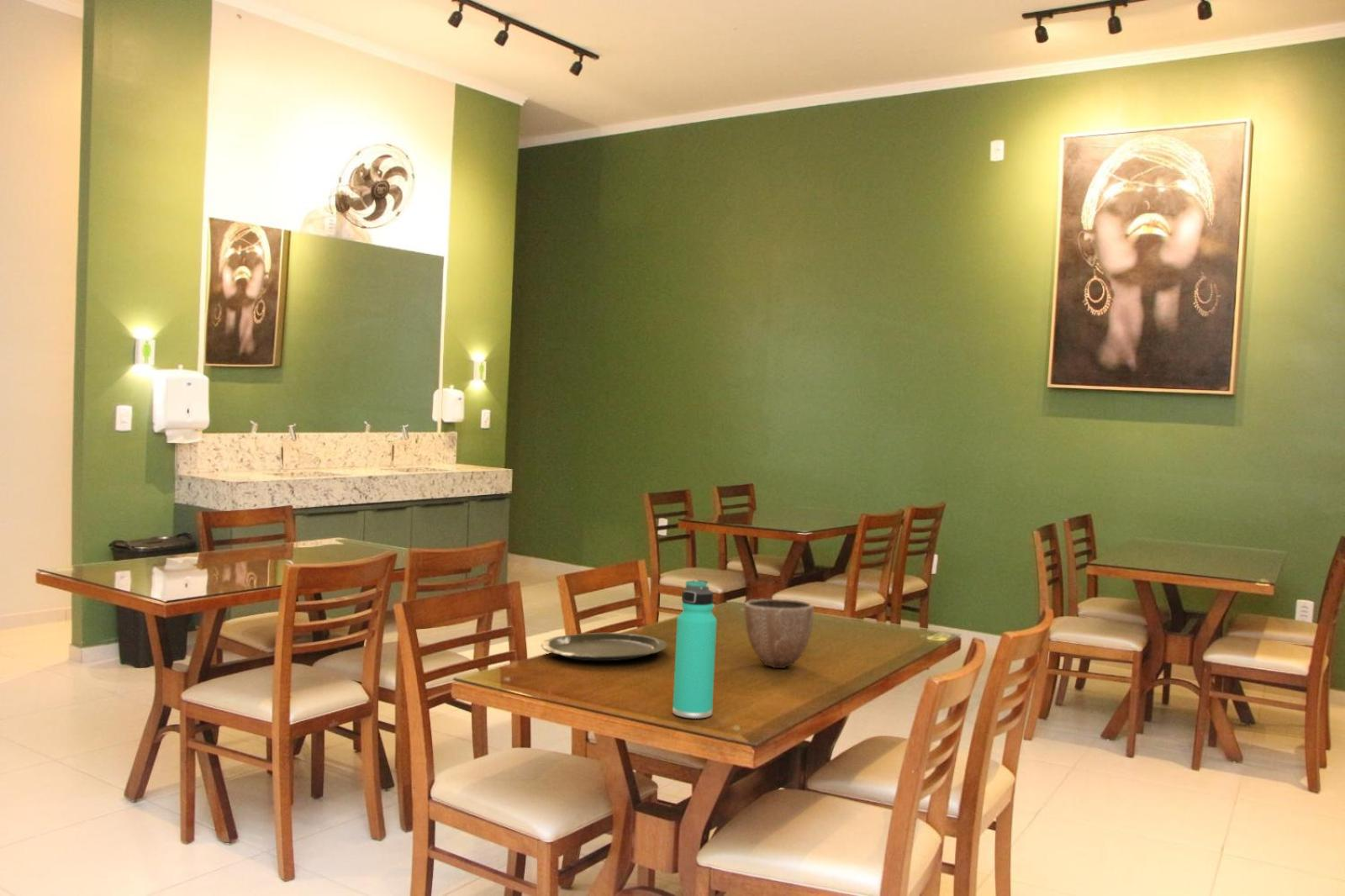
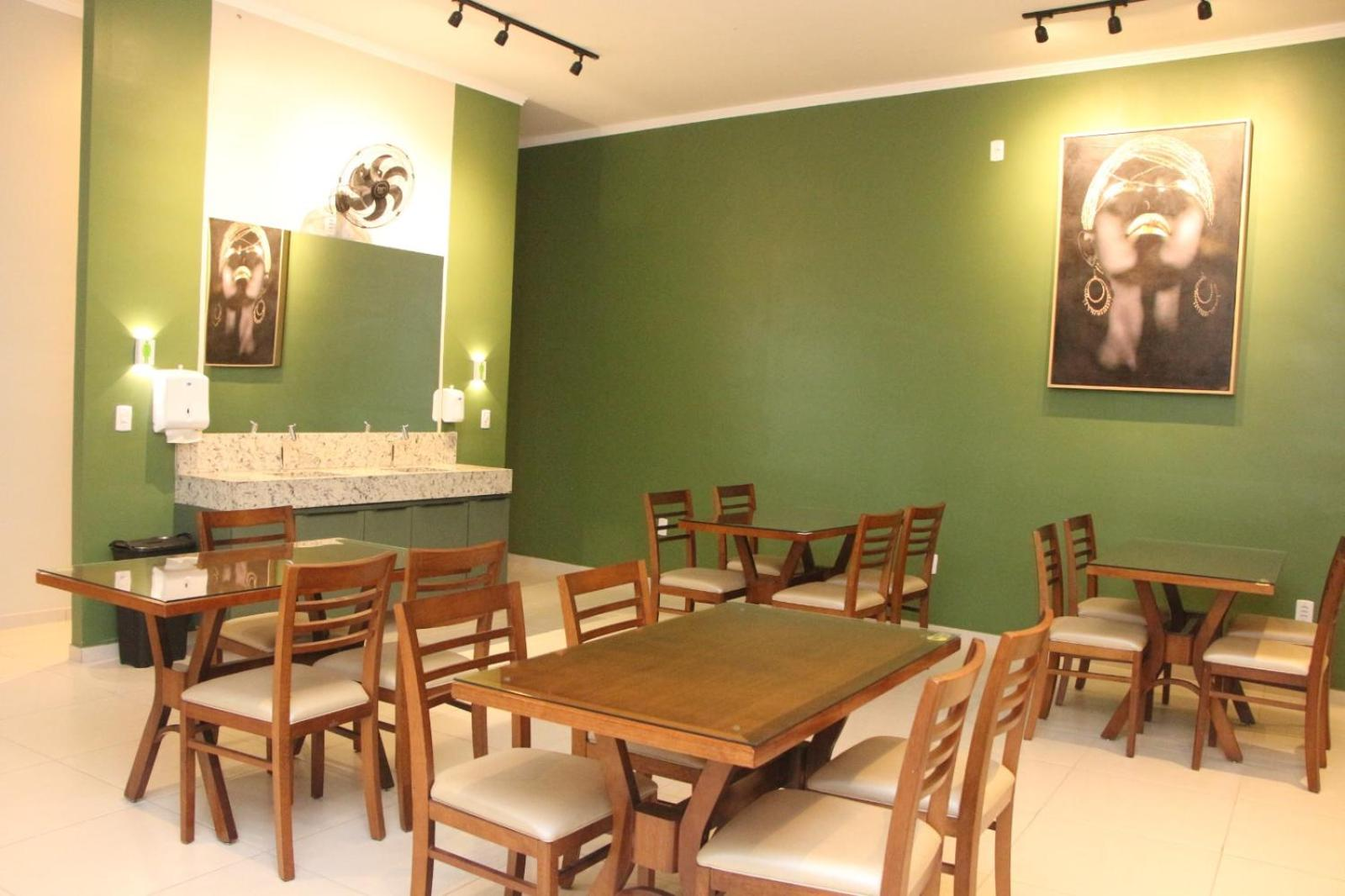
- thermos bottle [672,579,718,719]
- decorative bowl [744,598,815,669]
- plate [541,632,668,661]
